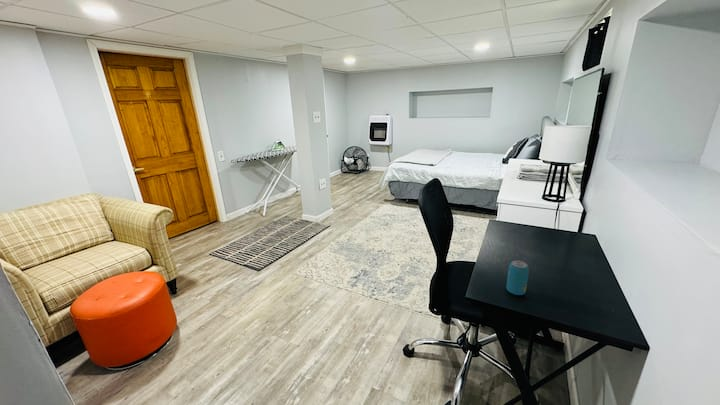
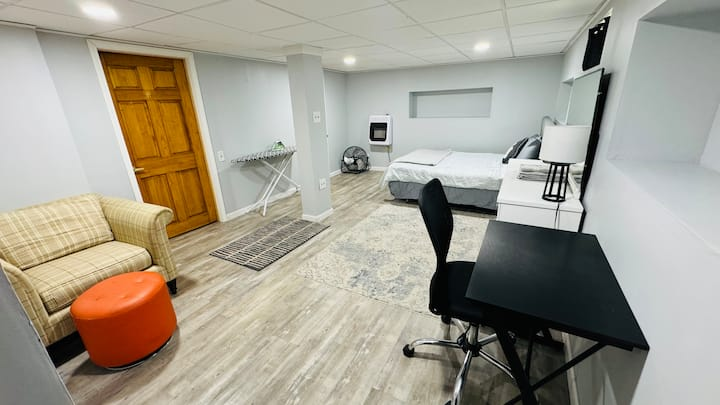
- beverage can [505,259,530,296]
